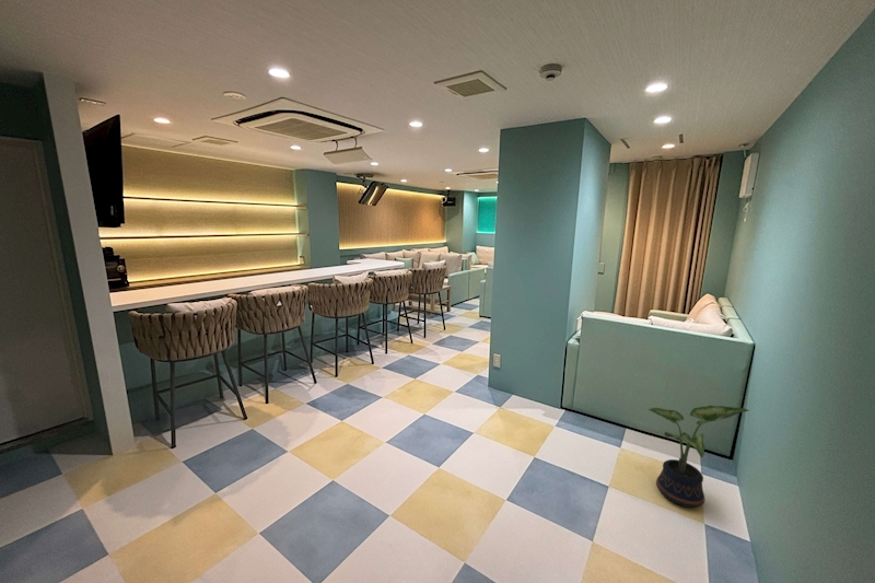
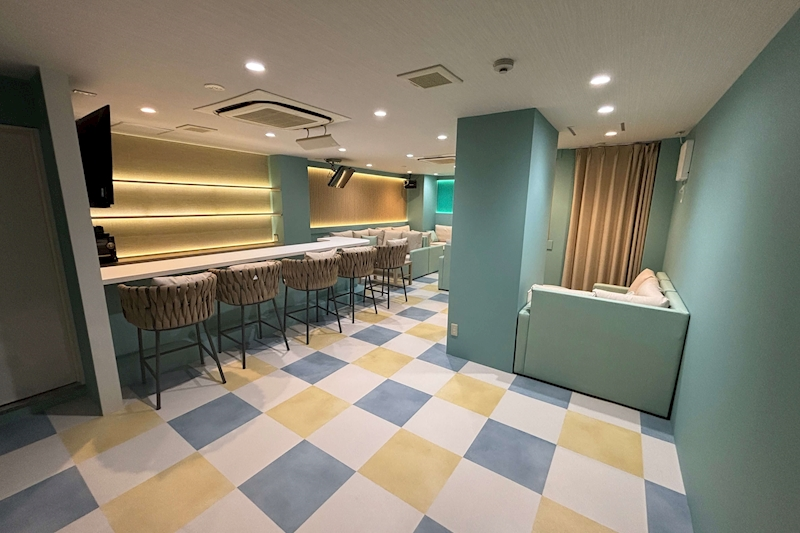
- potted plant [646,405,750,509]
